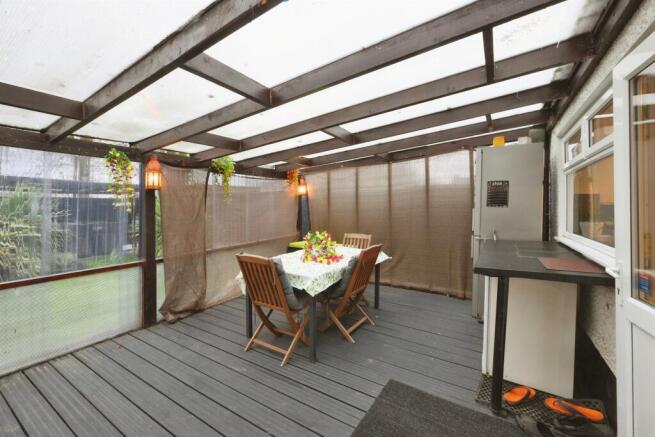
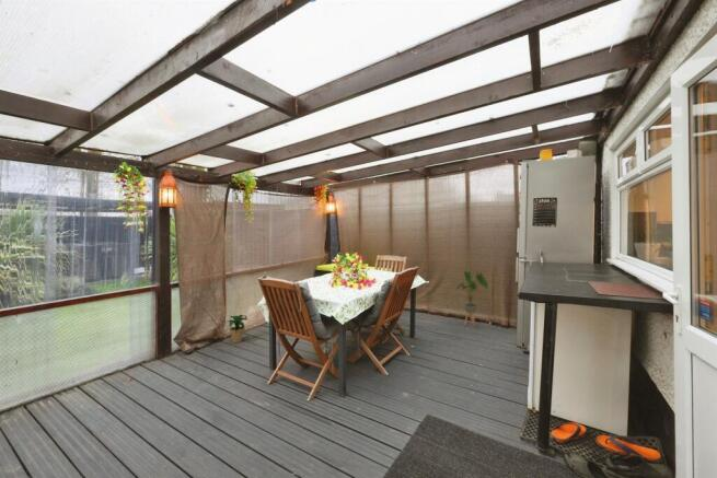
+ potted plant [222,314,248,343]
+ house plant [455,270,489,328]
